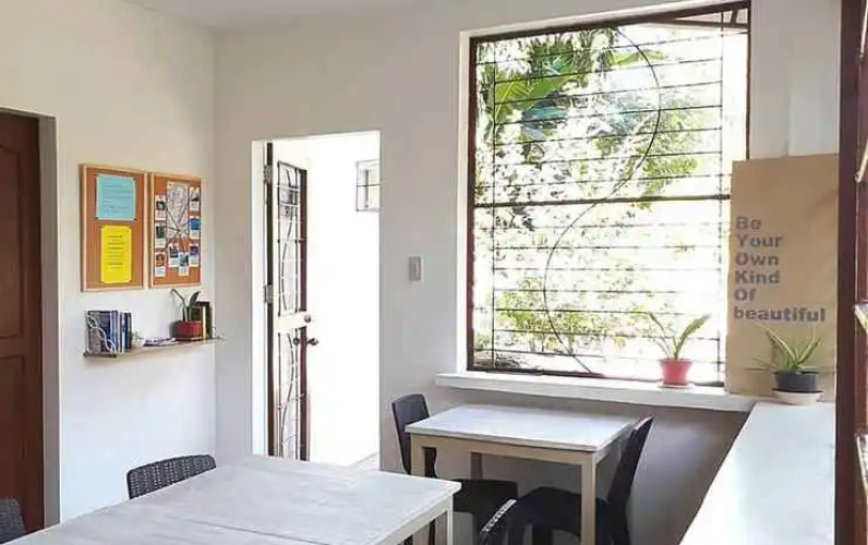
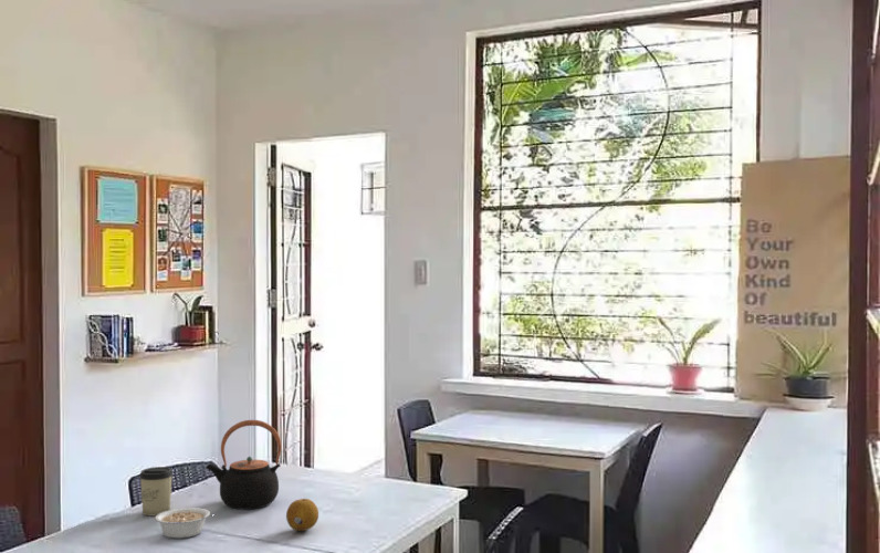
+ cup [138,466,174,517]
+ legume [155,507,211,540]
+ fruit [285,498,319,532]
+ teapot [205,419,283,511]
